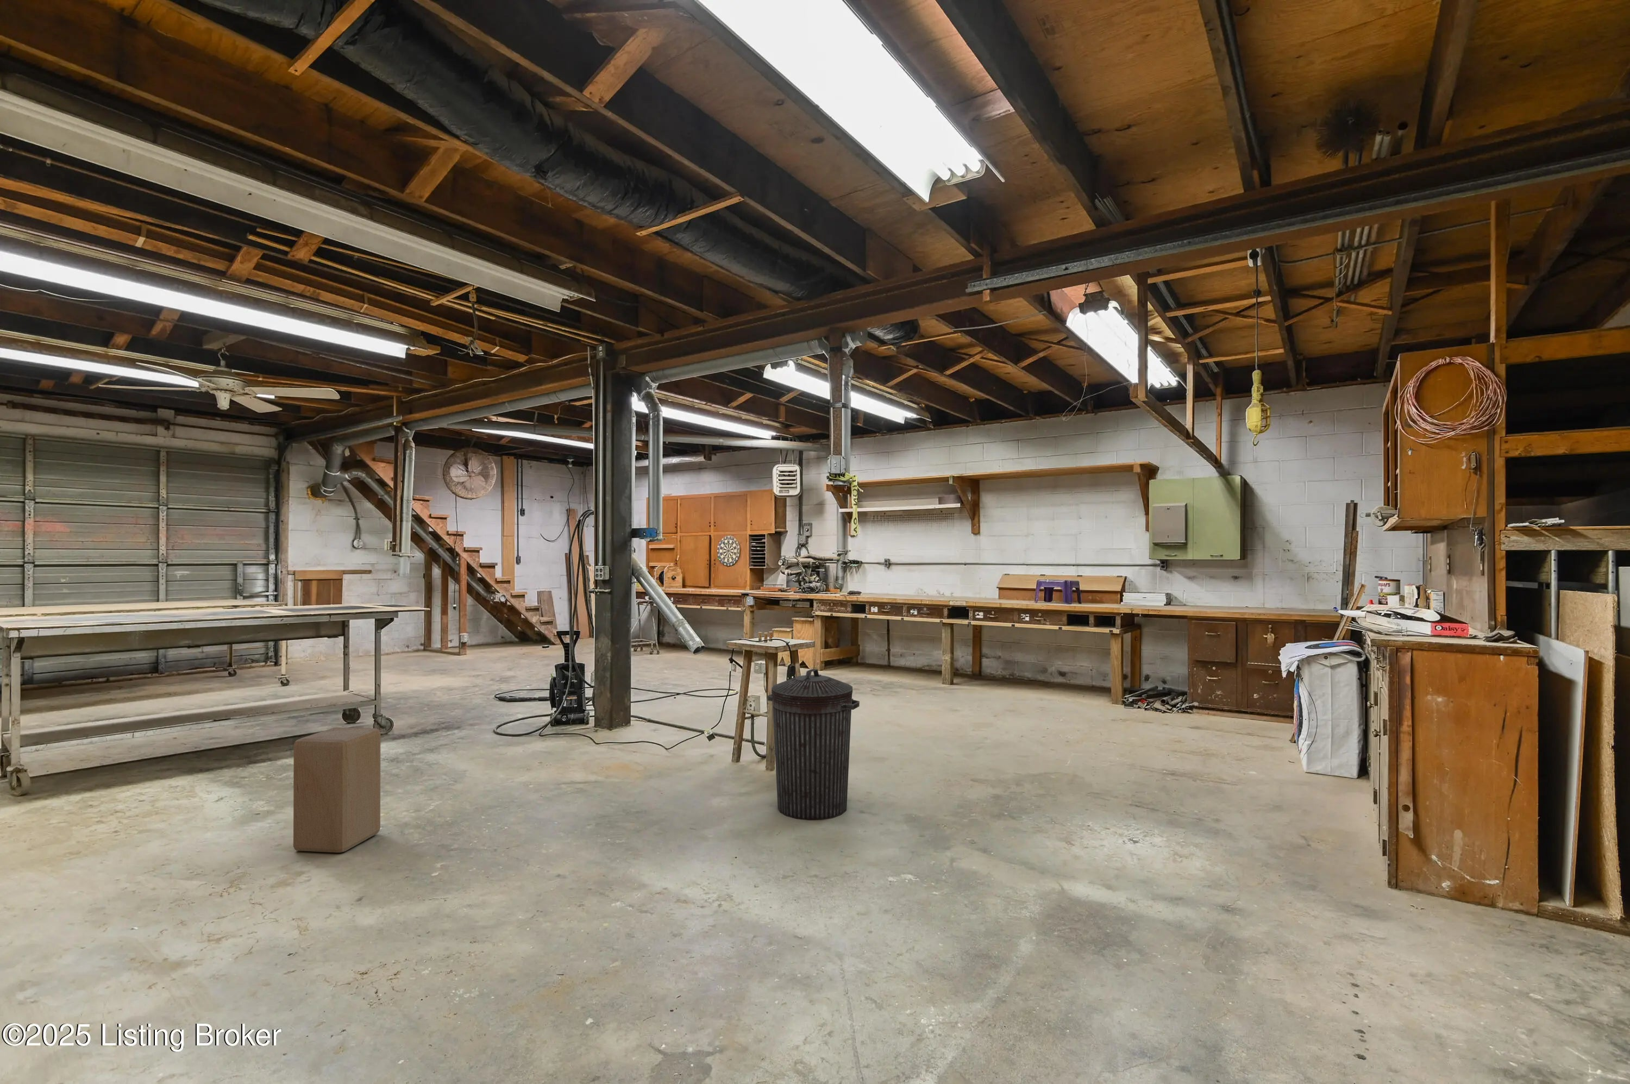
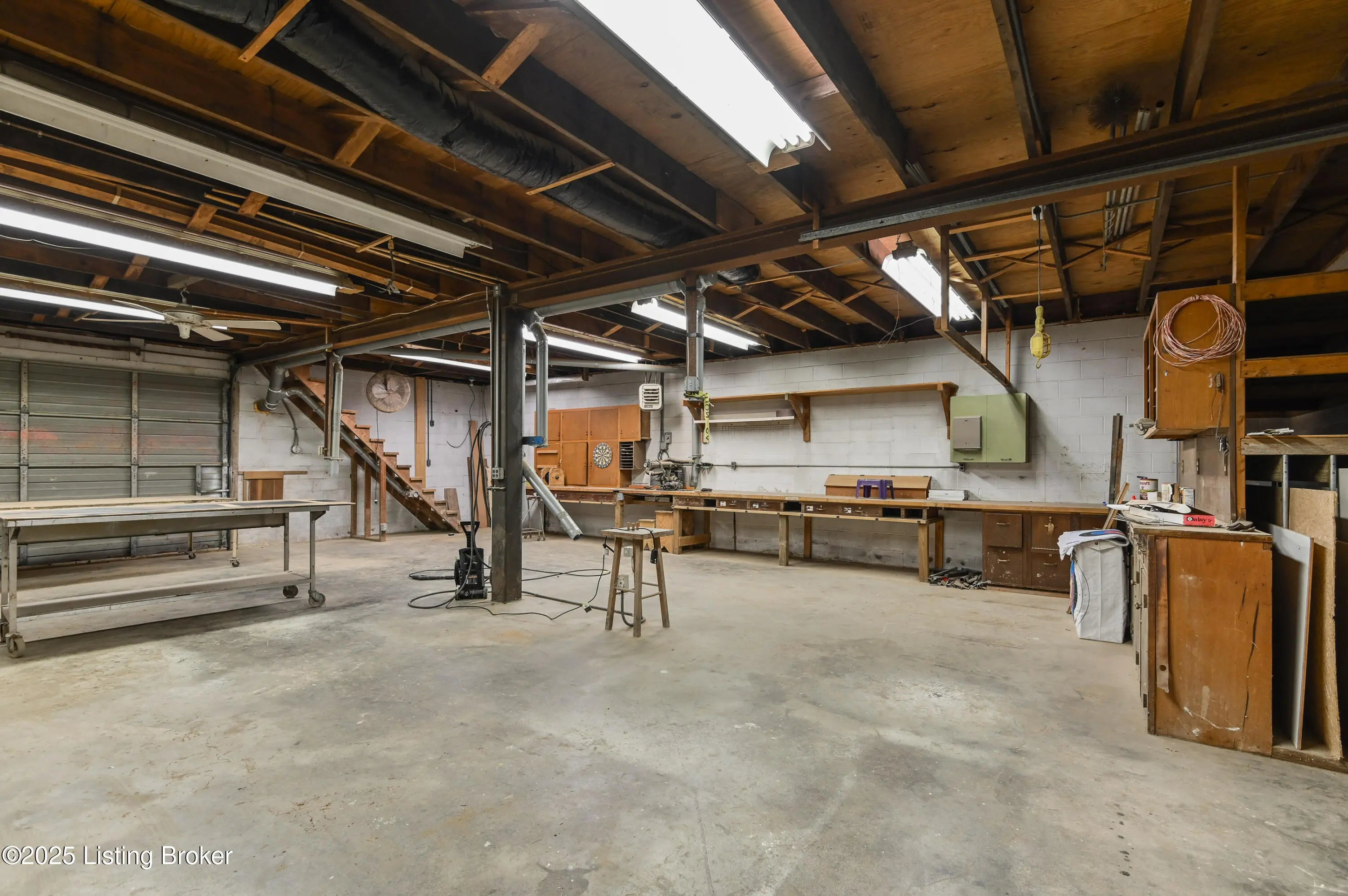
- trash can [767,668,860,821]
- wooden block [293,726,381,853]
